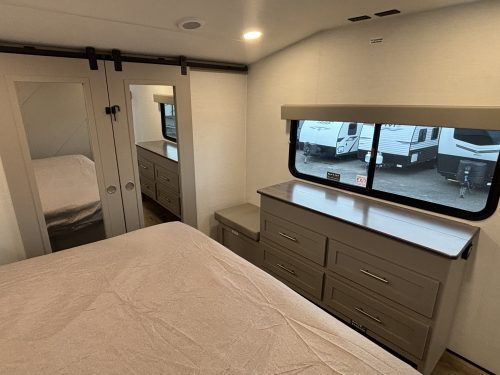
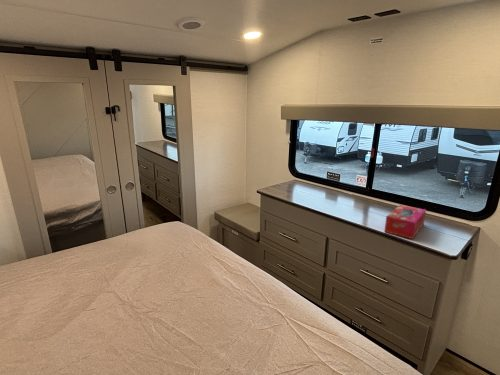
+ tissue box [383,204,427,240]
